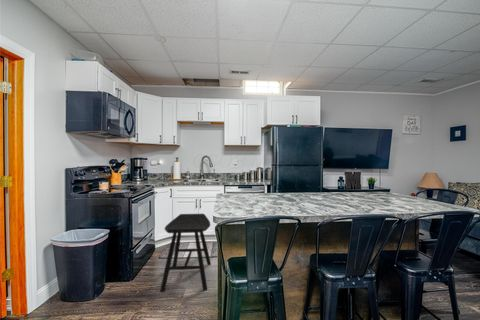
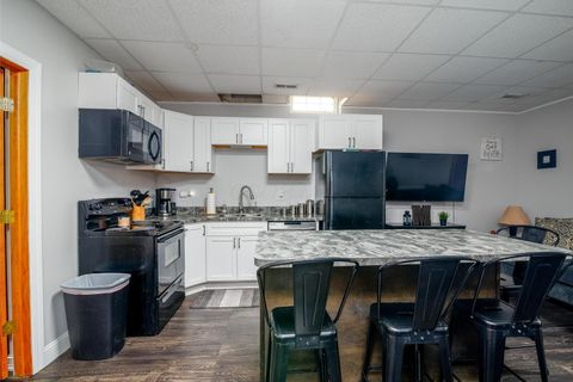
- stool [159,213,212,293]
